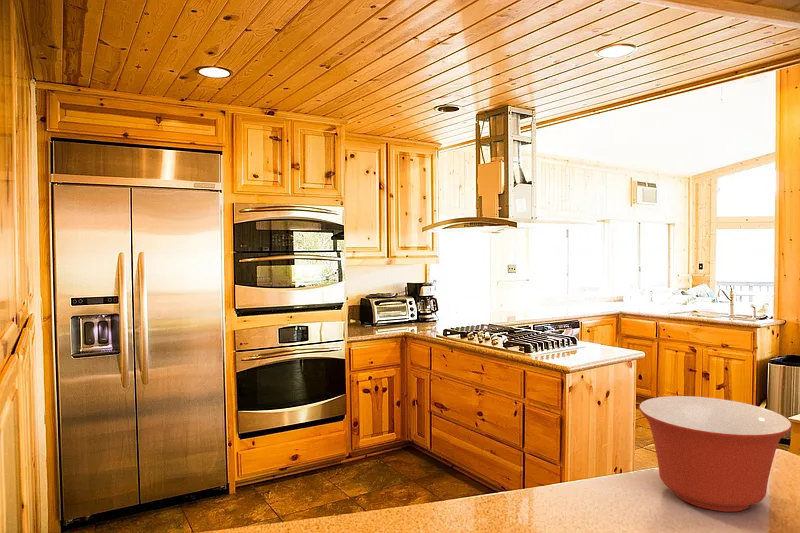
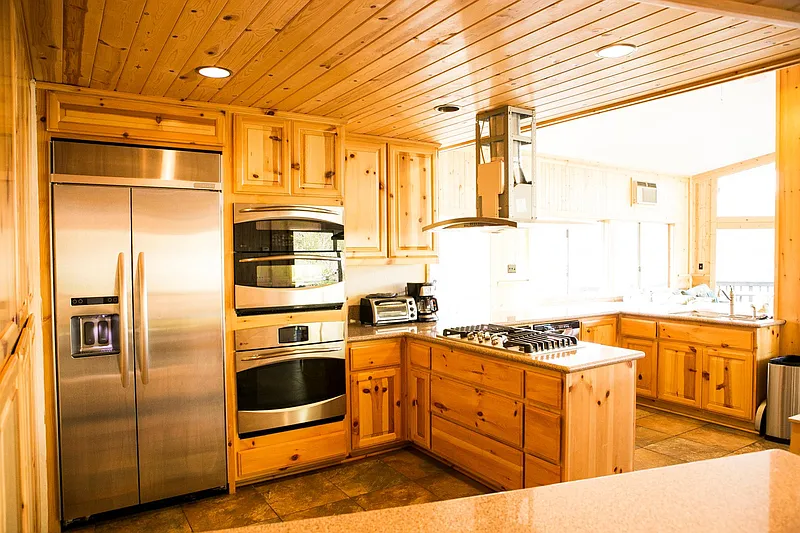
- mixing bowl [638,395,793,513]
